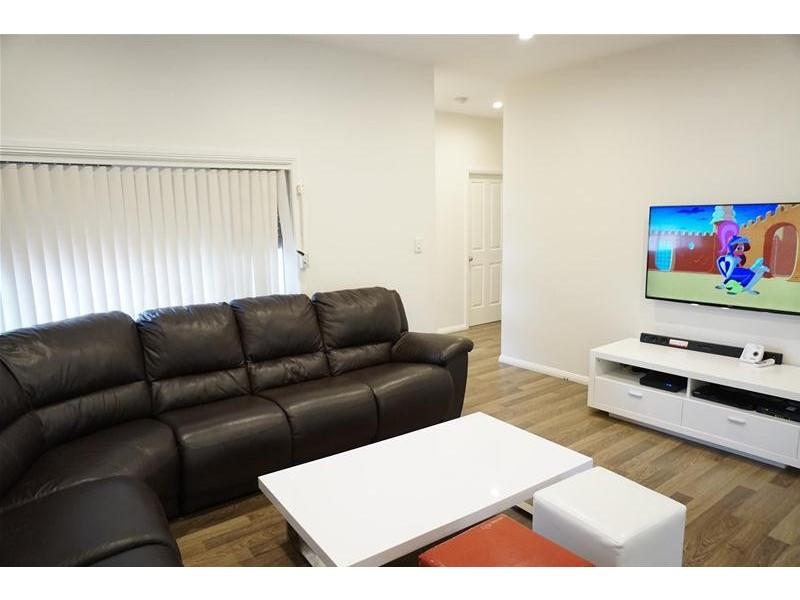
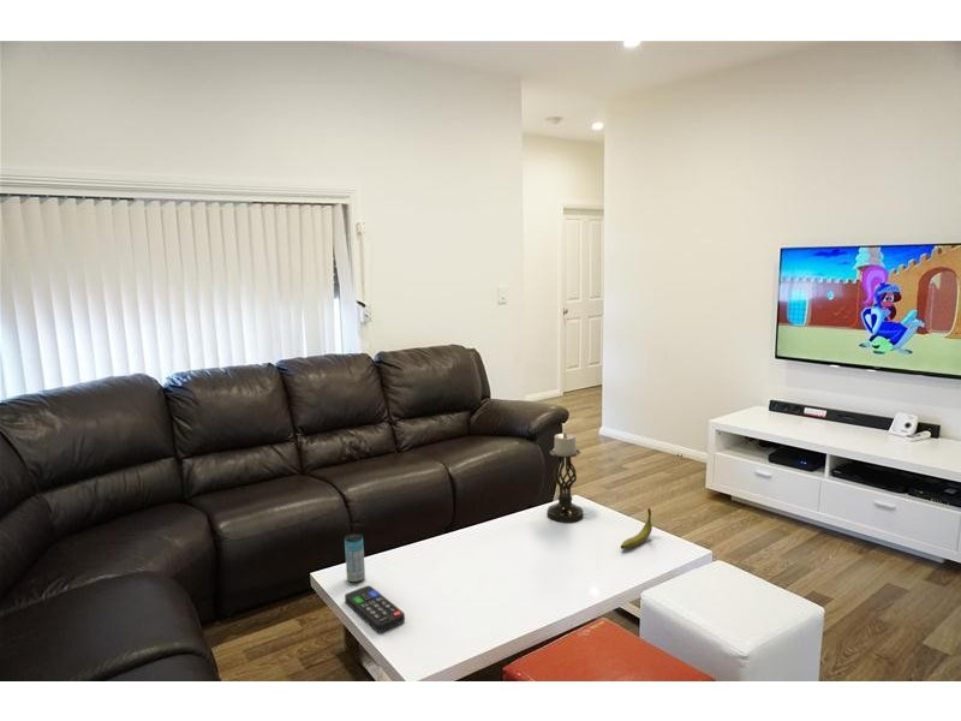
+ remote control [344,584,406,633]
+ banana [620,507,653,550]
+ beverage can [344,532,366,584]
+ candle holder [545,431,585,524]
